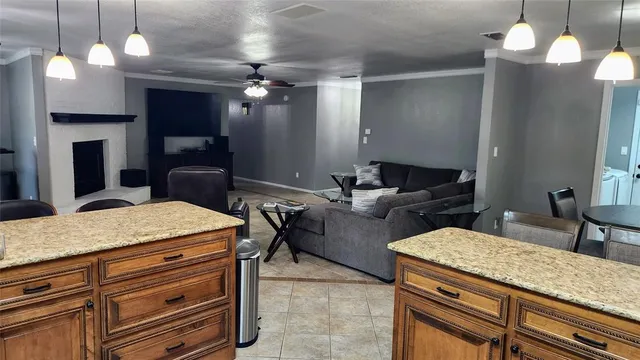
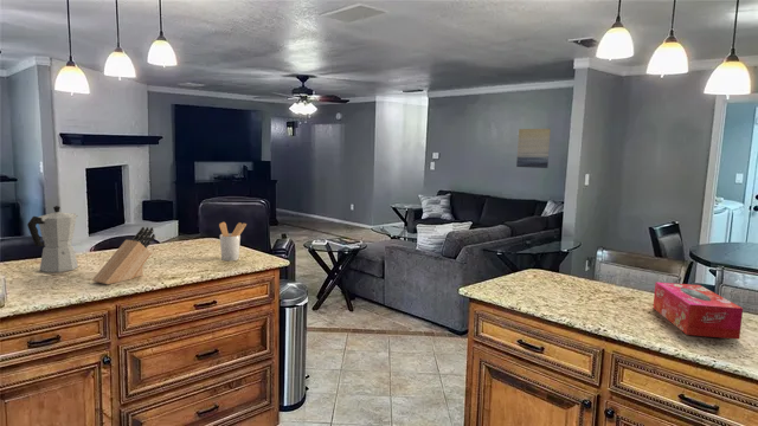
+ tissue box [653,282,744,341]
+ moka pot [26,205,79,273]
+ utensil holder [218,221,248,262]
+ knife block [91,226,156,285]
+ wall art [515,128,552,169]
